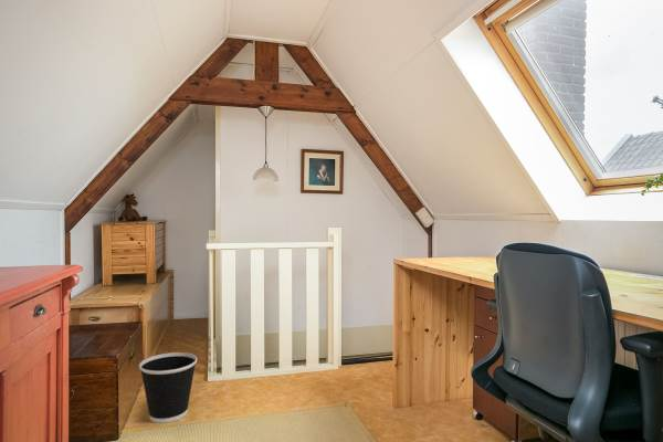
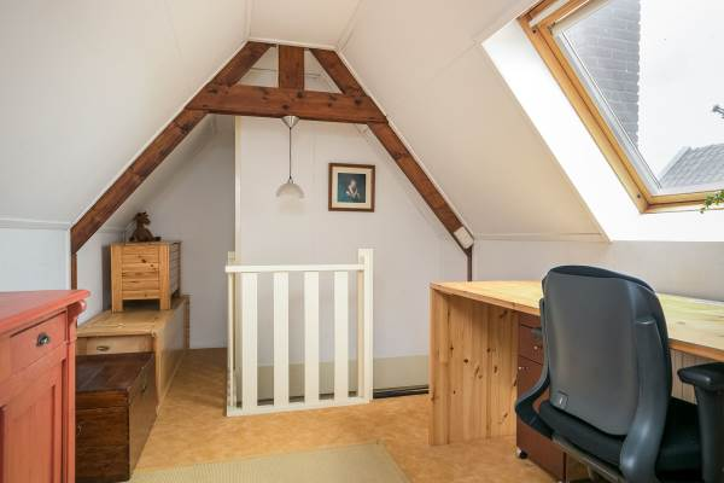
- wastebasket [138,351,198,424]
